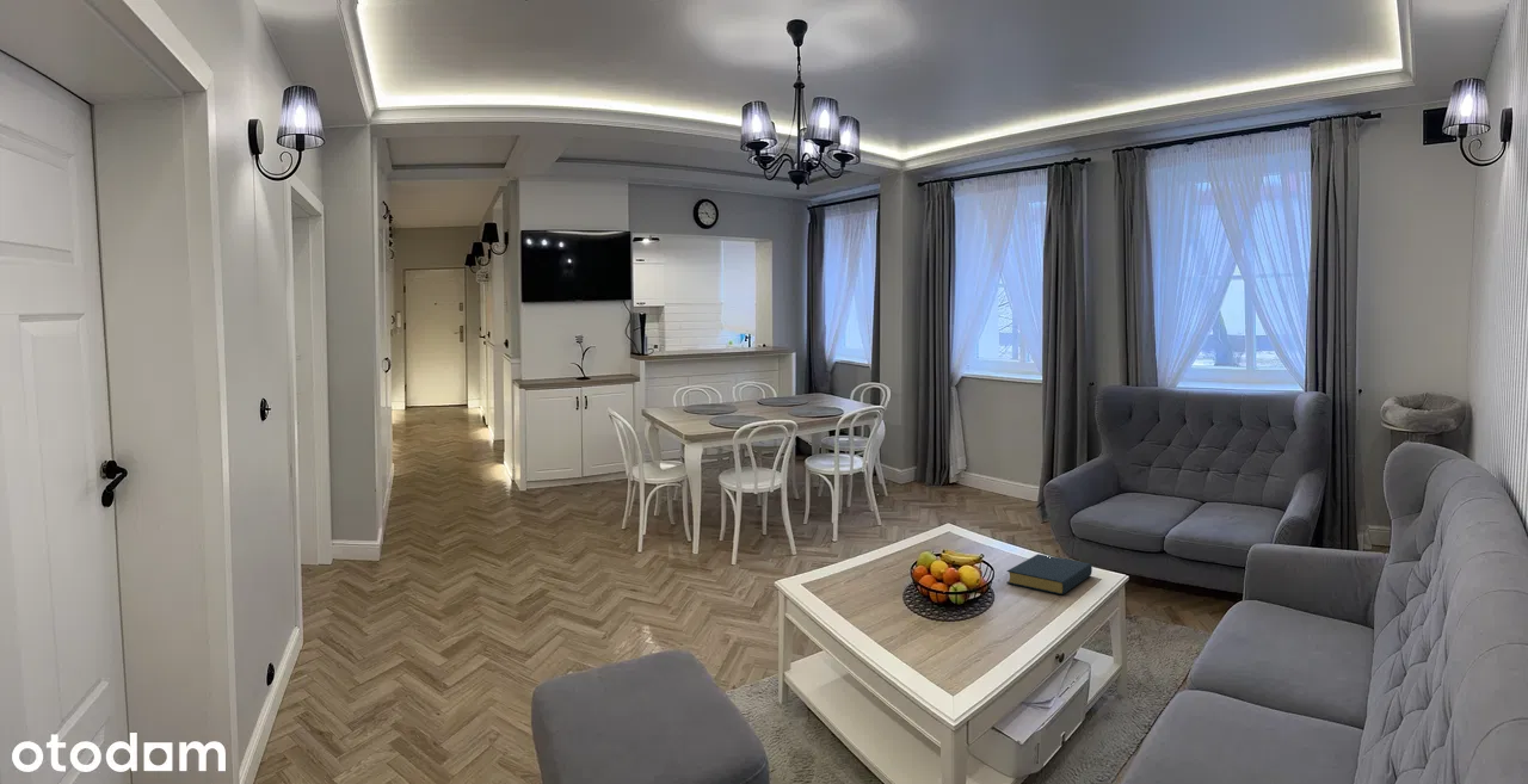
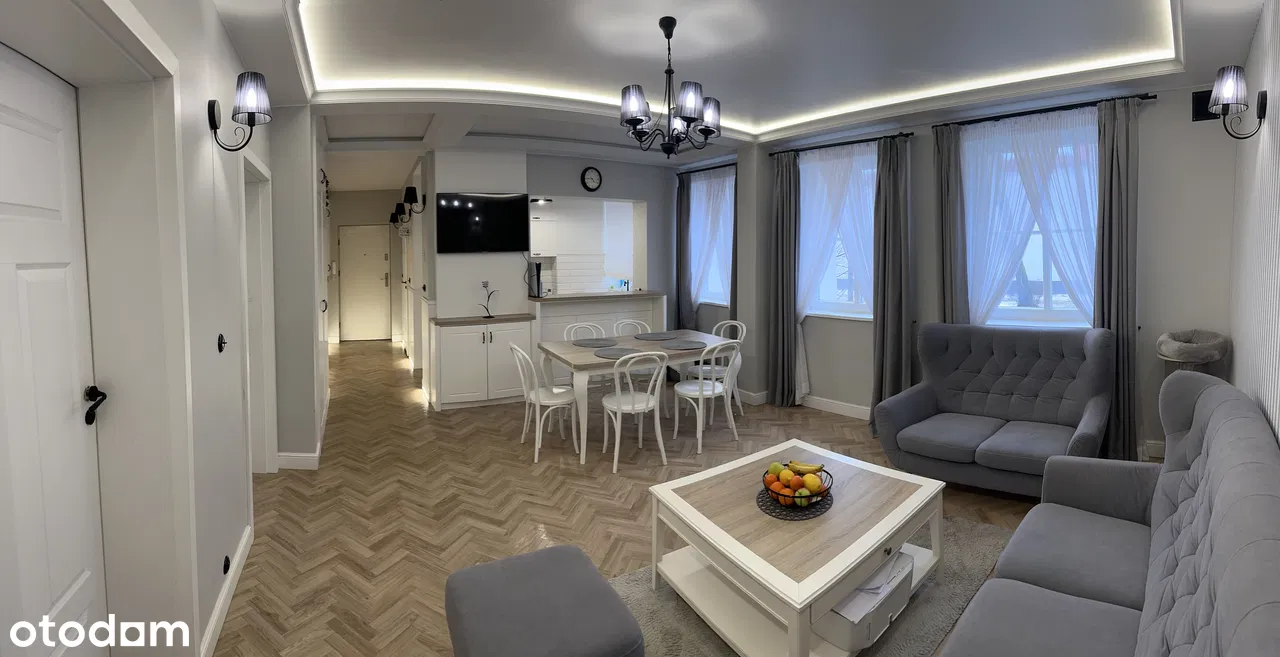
- hardback book [1005,552,1093,595]
